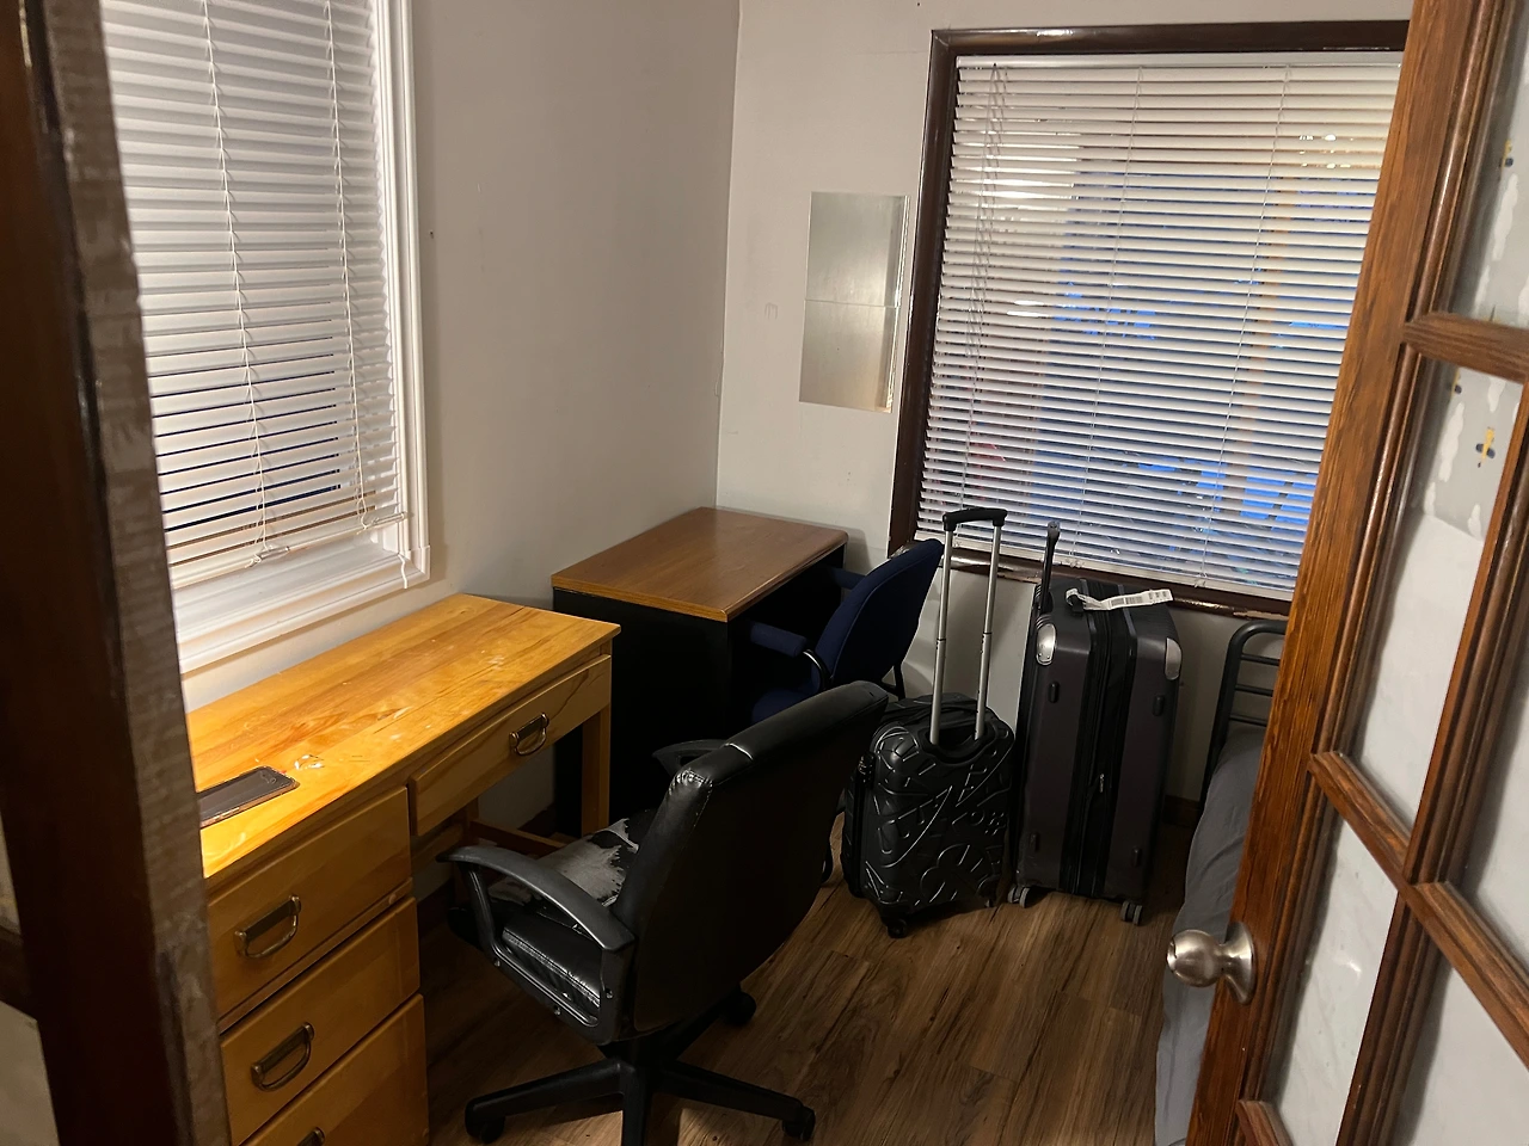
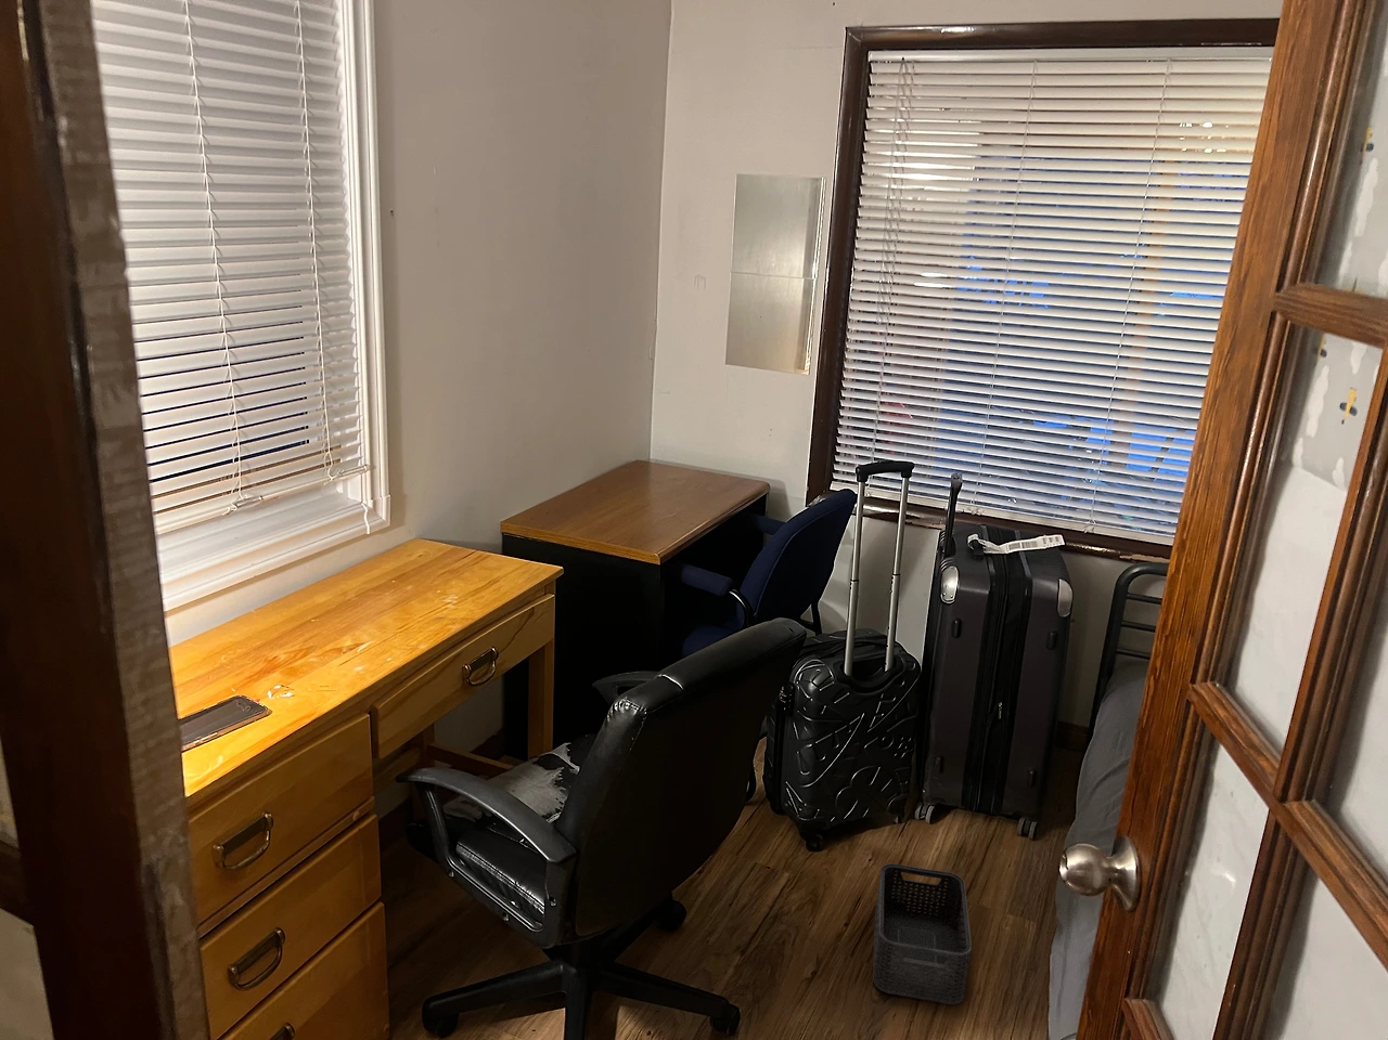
+ storage bin [872,862,973,1005]
